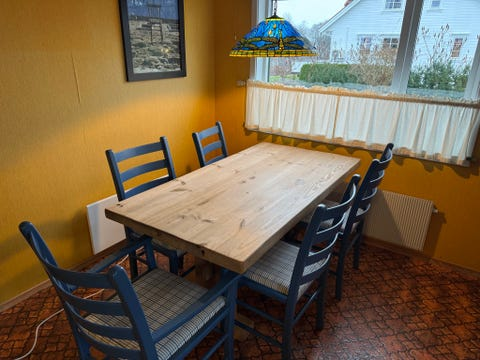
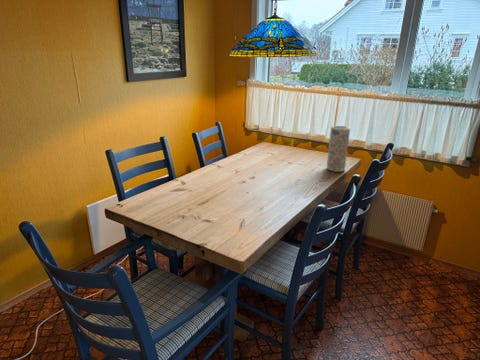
+ vase [326,125,351,173]
